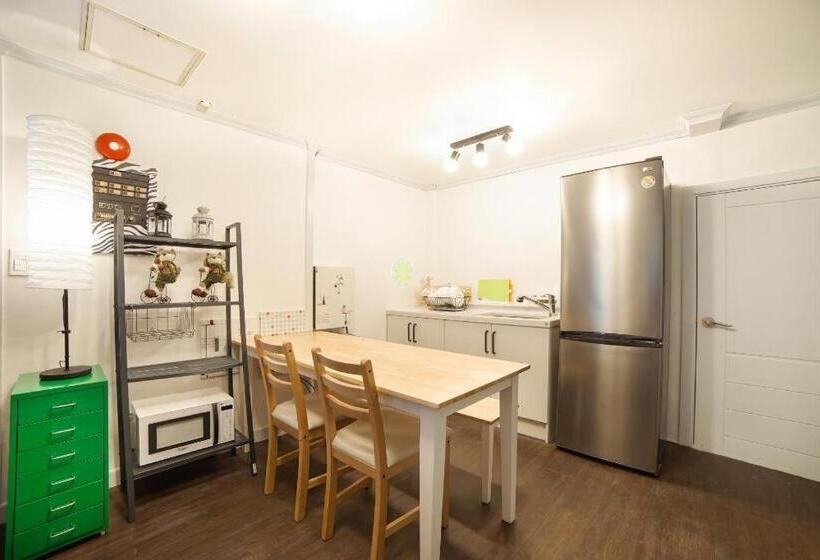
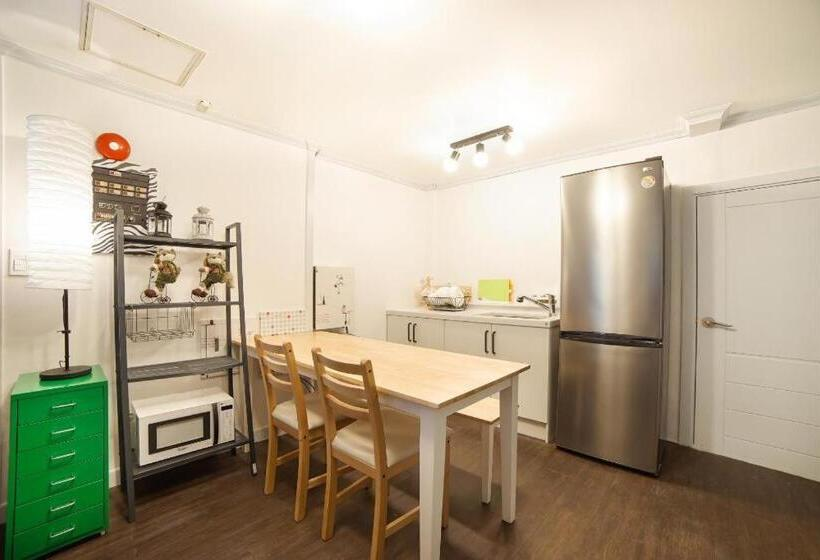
- decorative plate [391,256,414,289]
